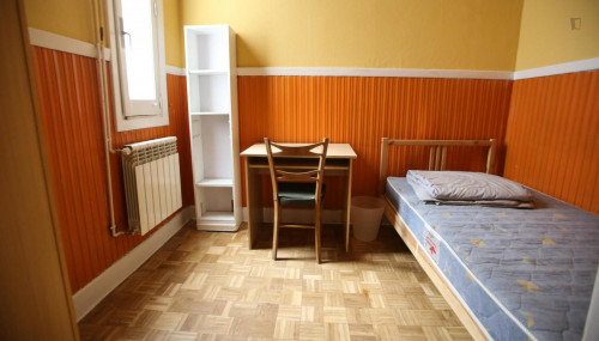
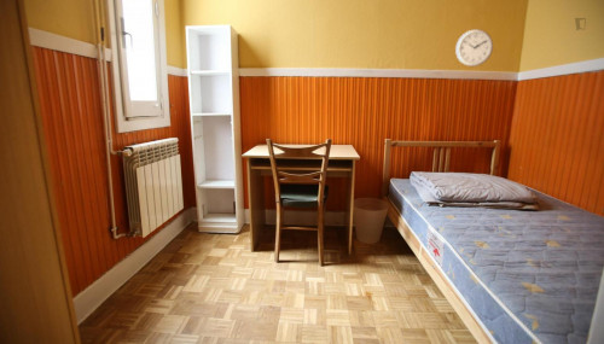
+ wall clock [454,28,494,68]
